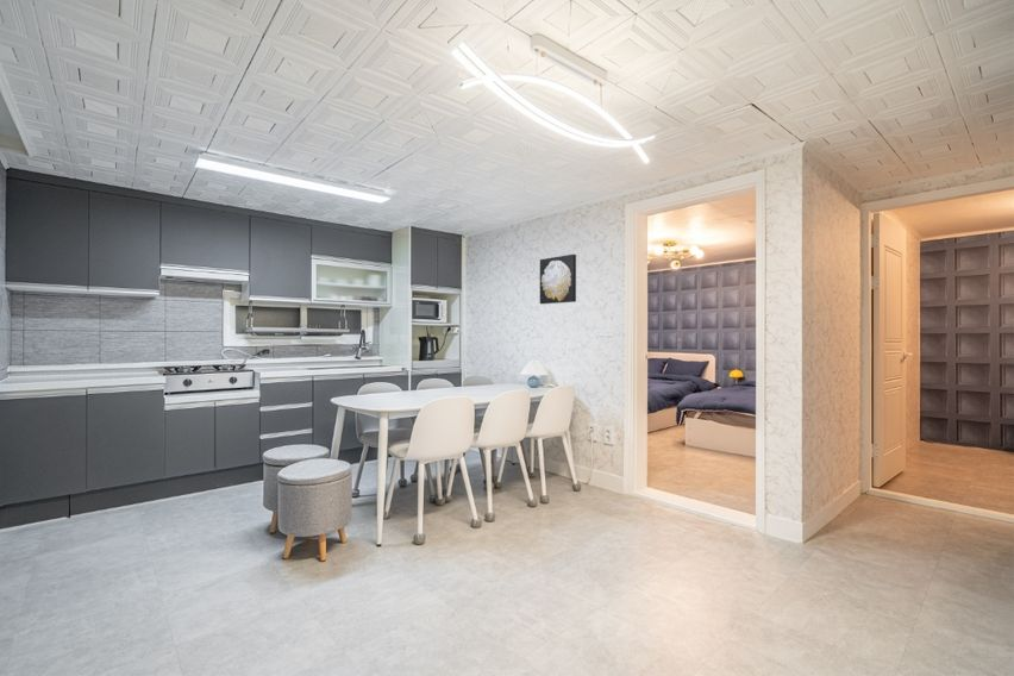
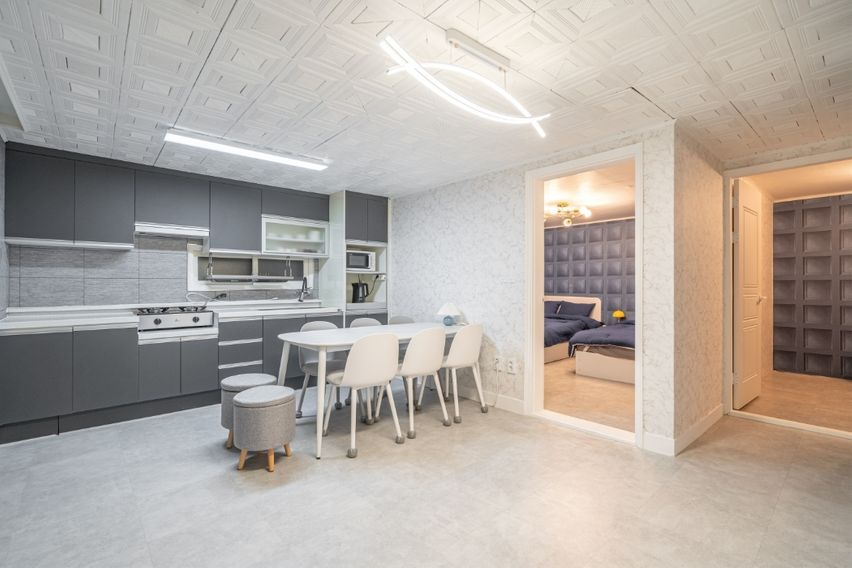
- wall art [539,254,577,305]
